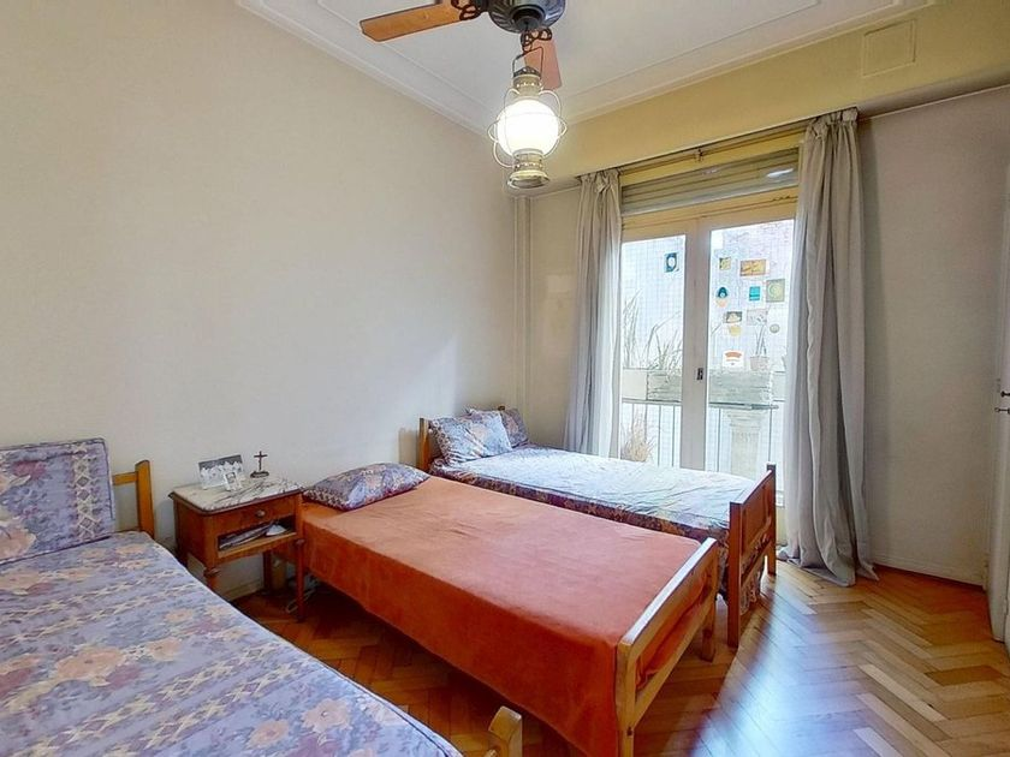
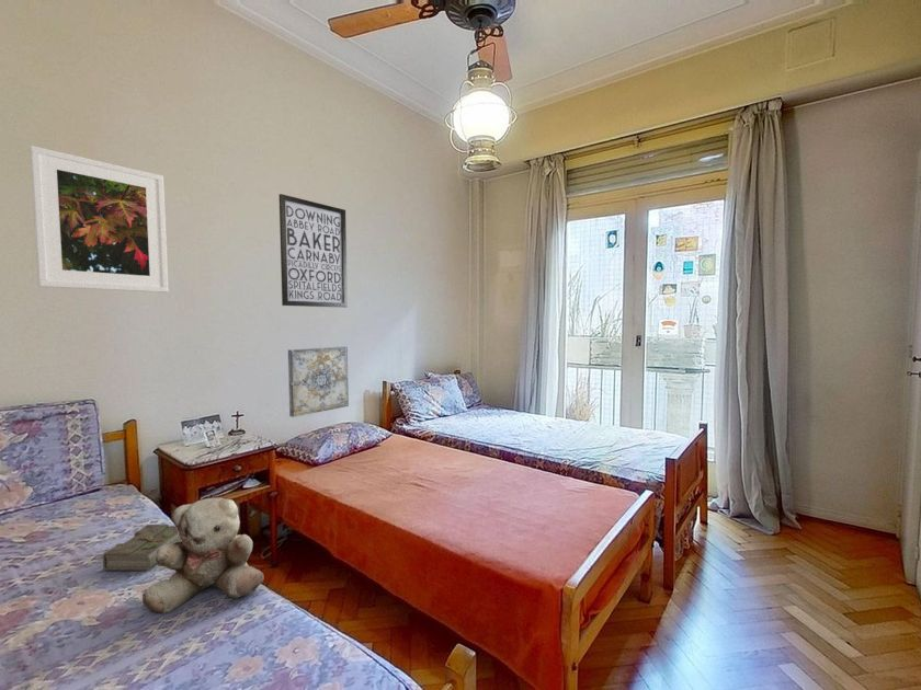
+ wall art [287,346,350,418]
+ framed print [29,145,170,294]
+ teddy bear [141,496,265,614]
+ diary [102,524,182,572]
+ wall art [278,193,349,309]
